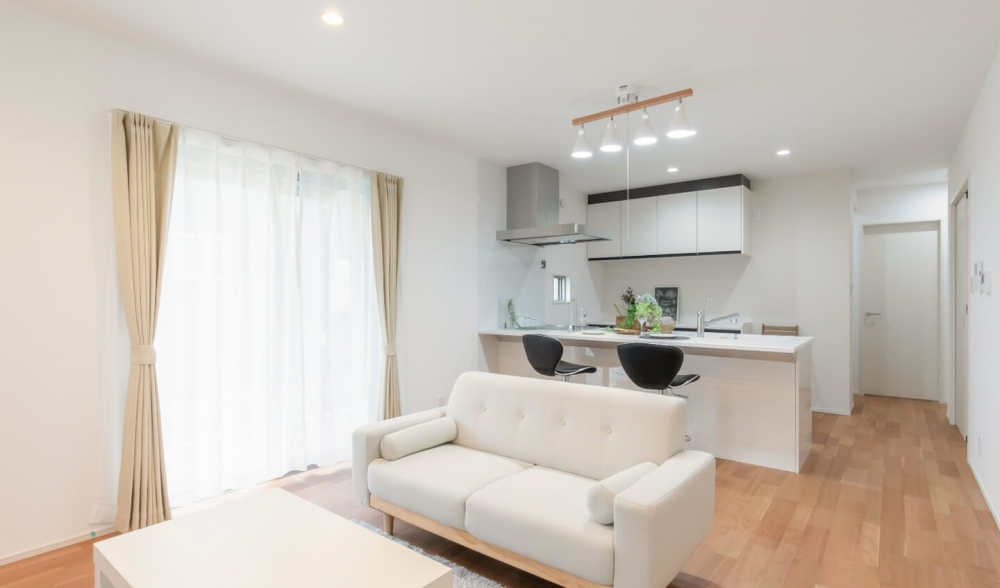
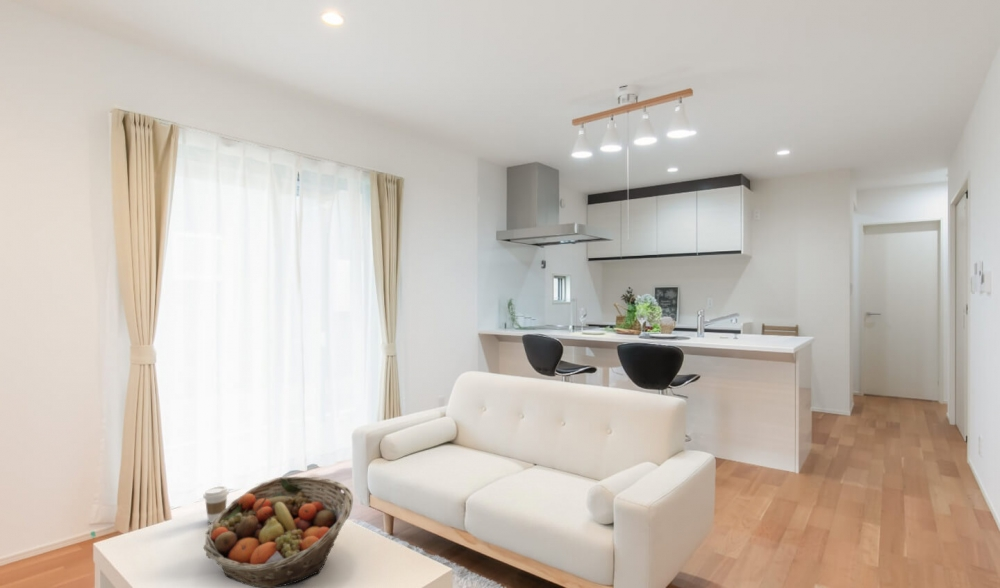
+ fruit basket [203,476,354,588]
+ coffee cup [202,485,230,524]
